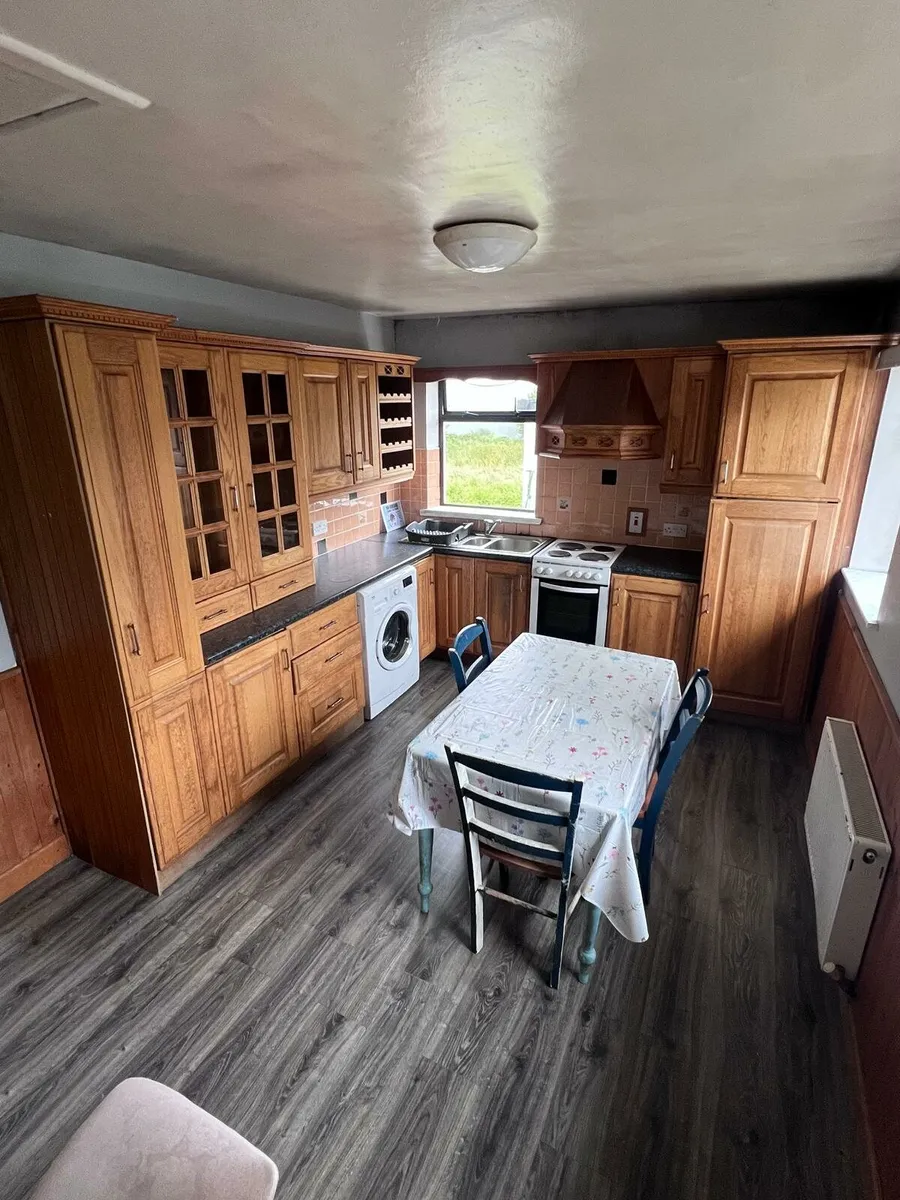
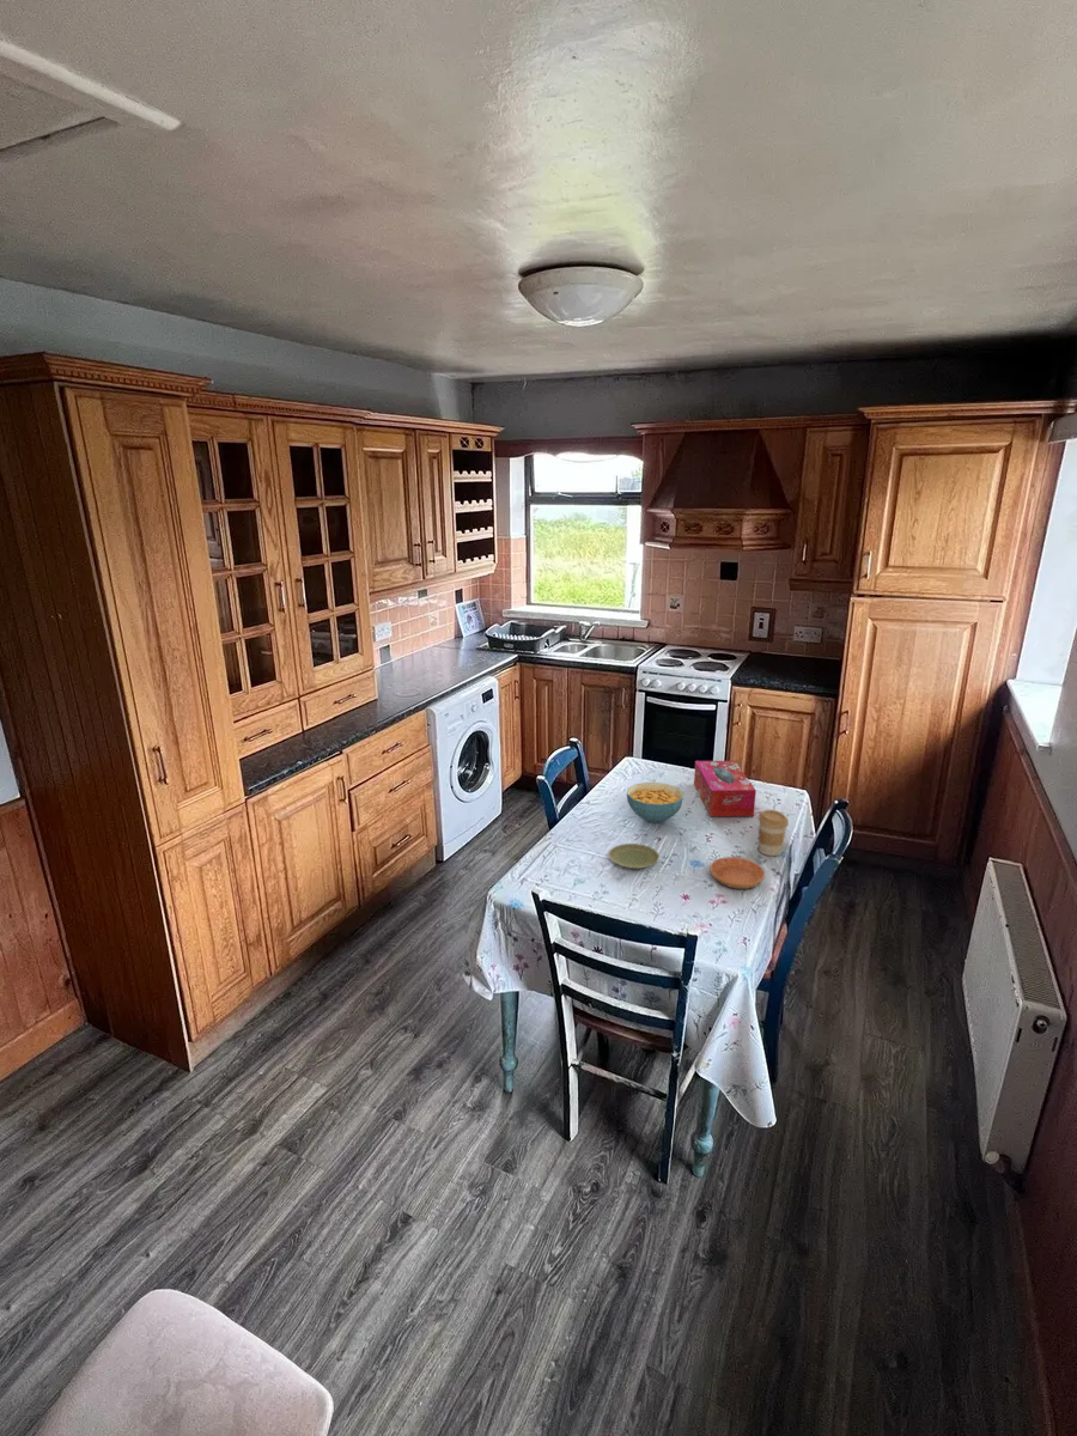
+ cereal bowl [626,781,684,823]
+ tissue box [693,760,757,817]
+ plate [608,842,661,870]
+ saucer [708,856,766,890]
+ coffee cup [756,809,790,857]
